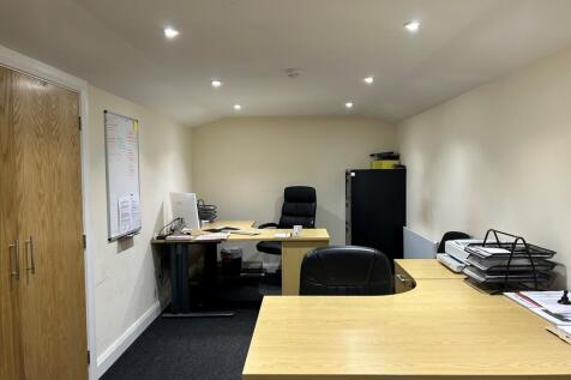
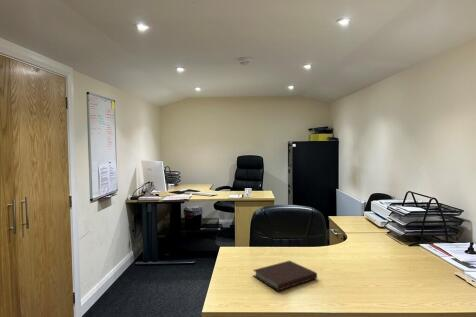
+ notebook [252,260,318,292]
